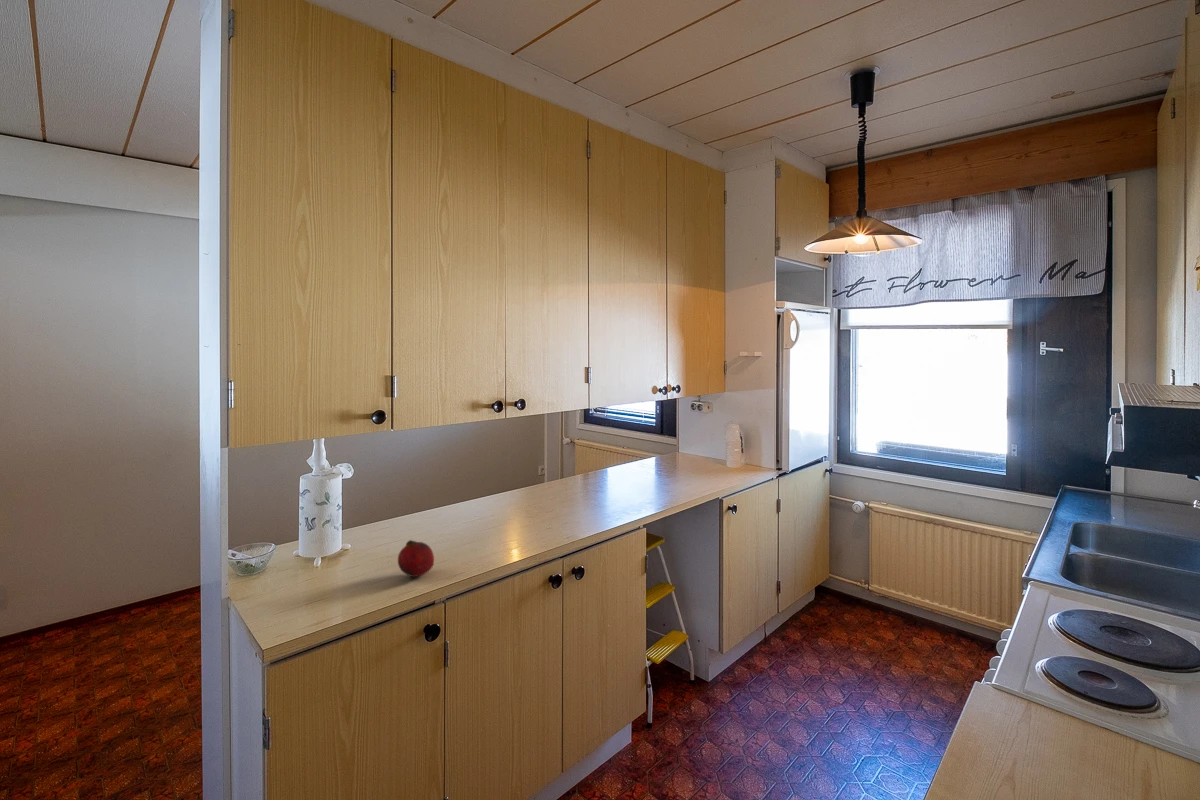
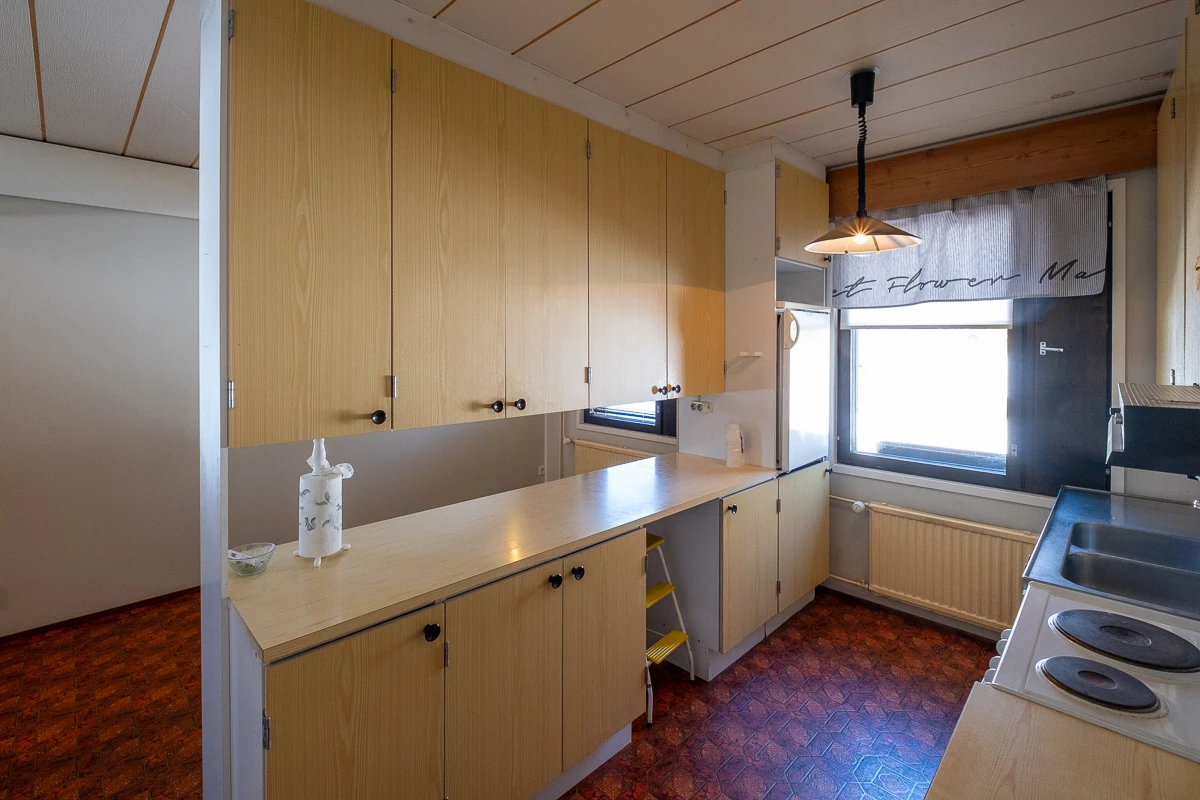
- fruit [397,539,435,578]
